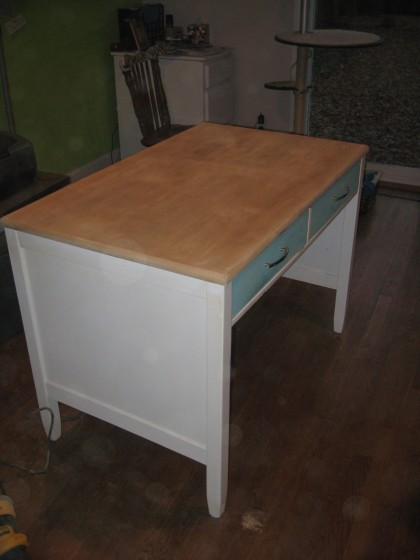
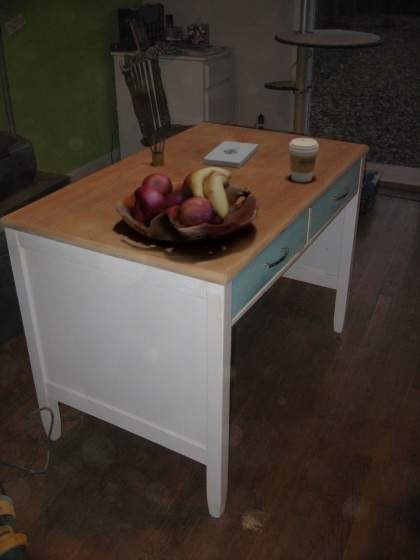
+ coffee cup [288,137,320,183]
+ notepad [203,140,260,169]
+ fruit basket [114,166,260,245]
+ pencil box [143,134,167,167]
